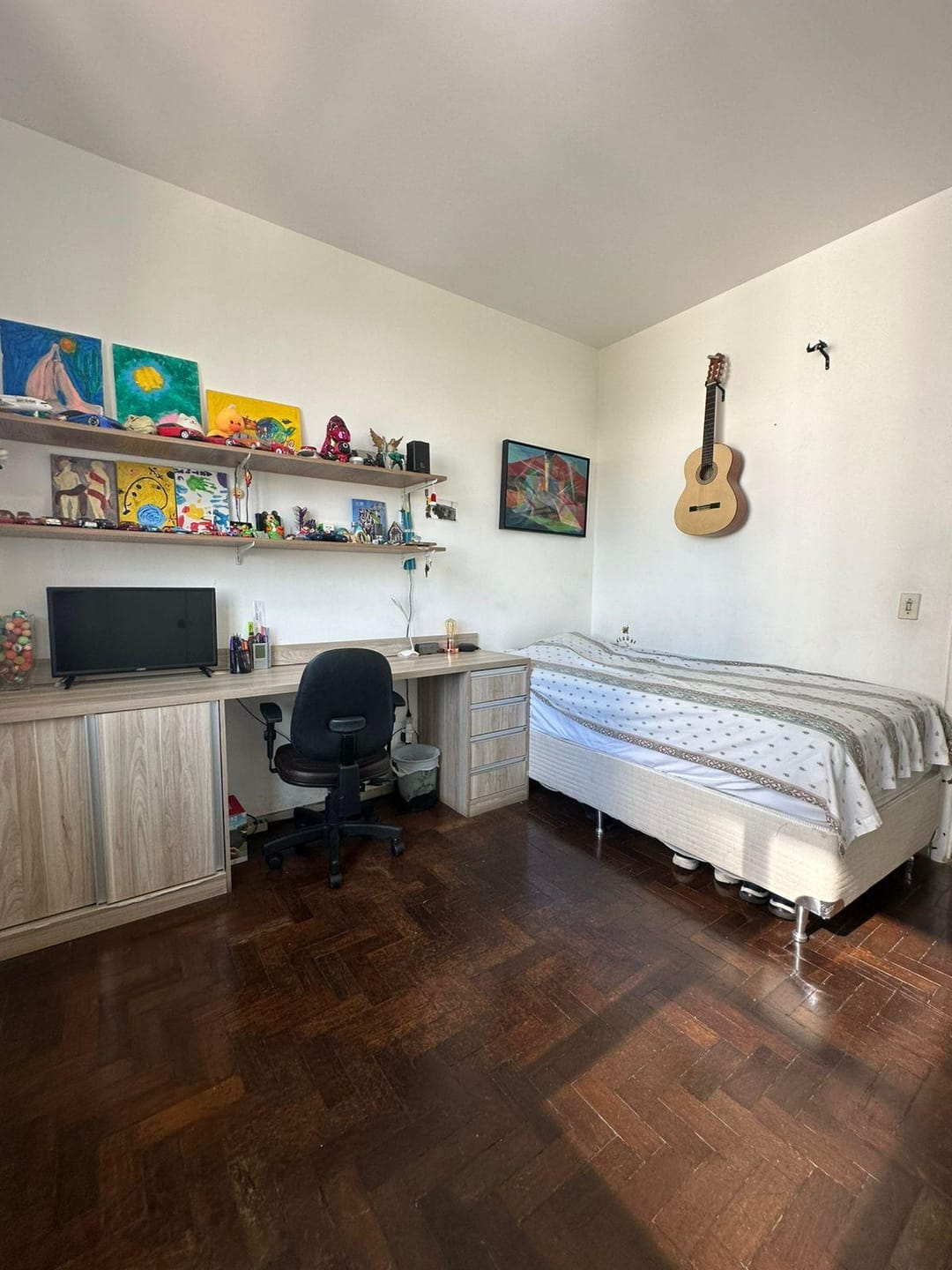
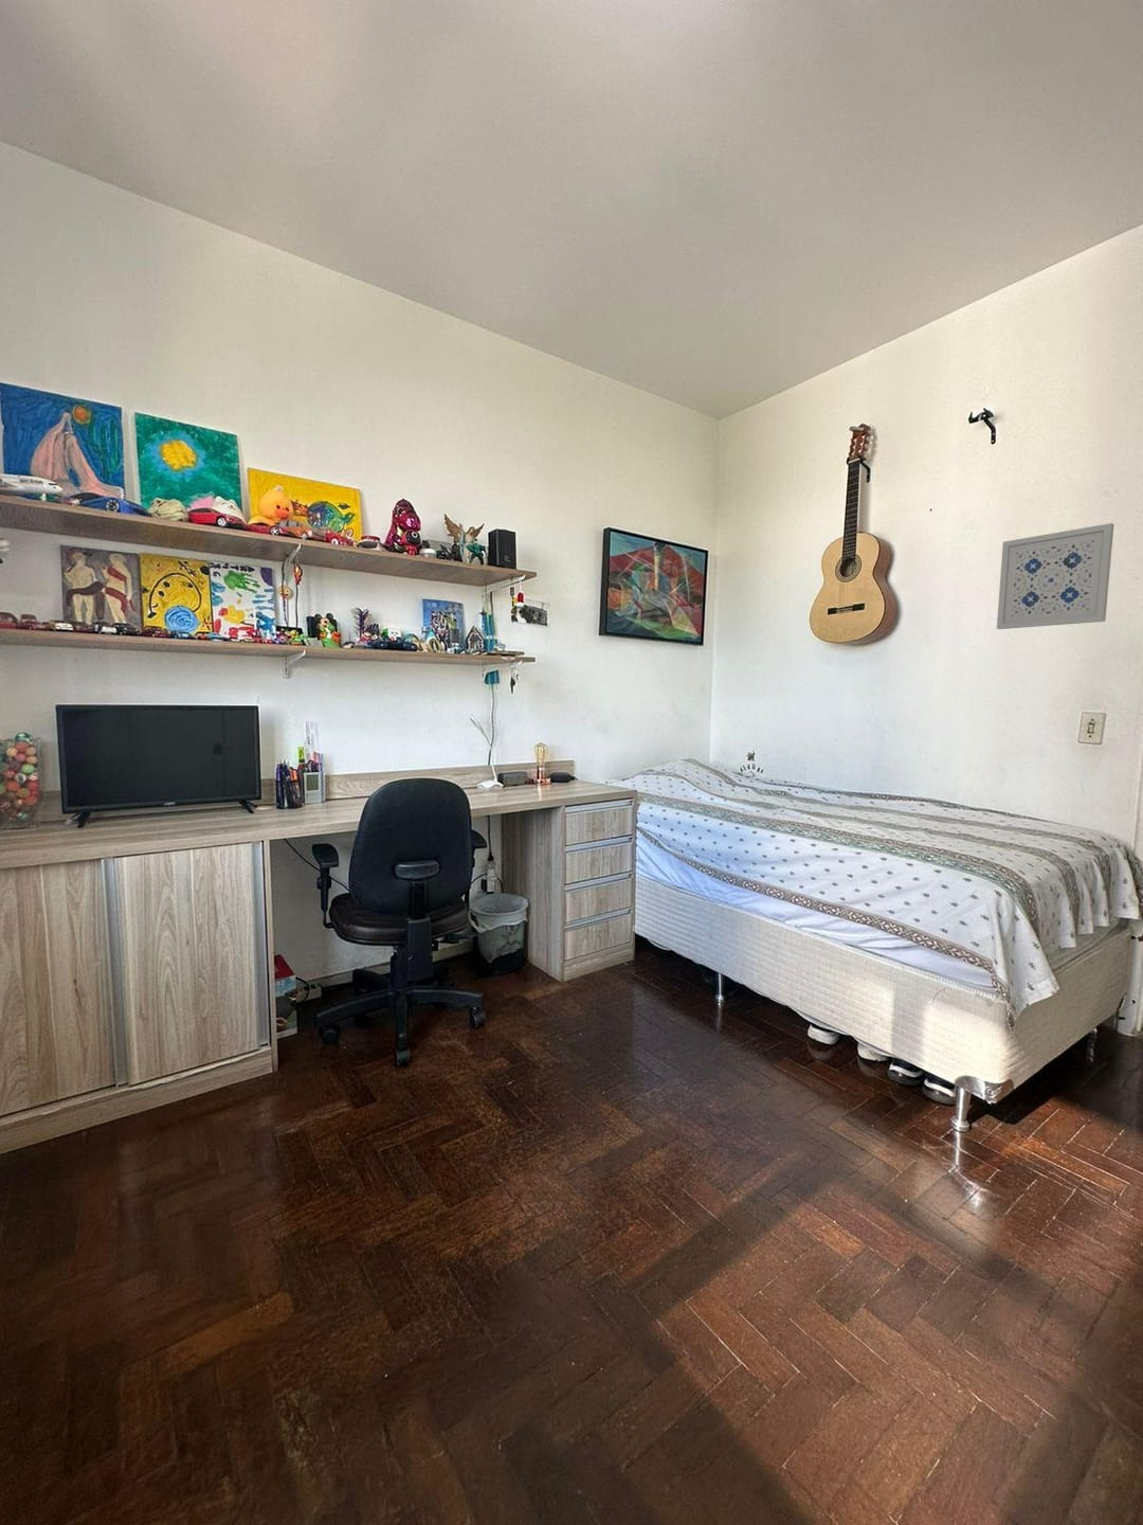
+ wall art [995,522,1114,630]
